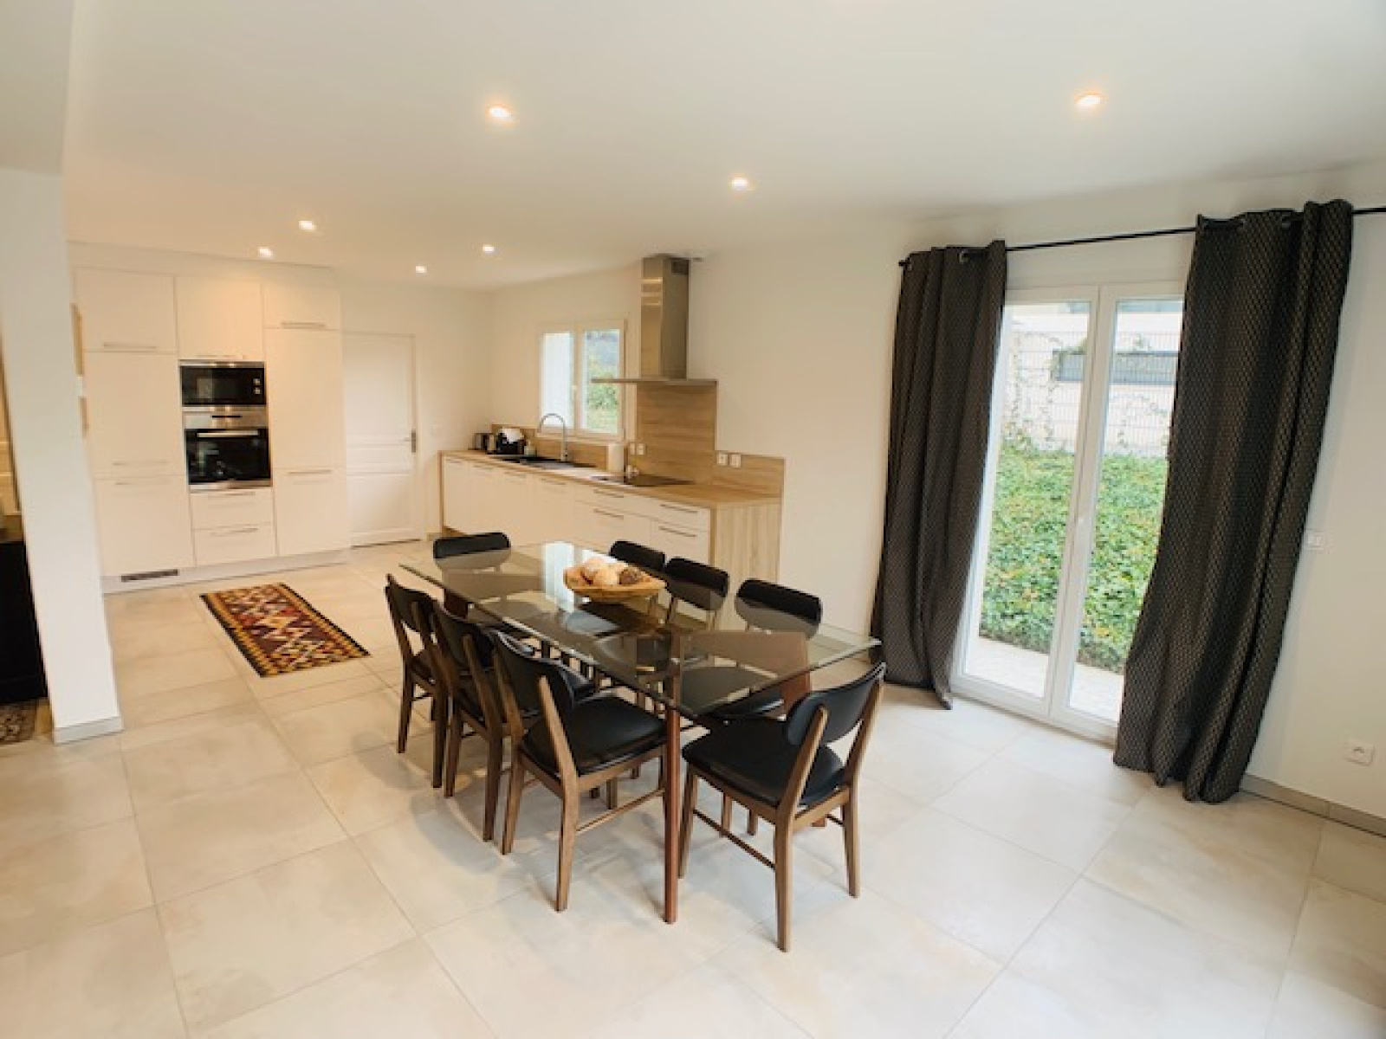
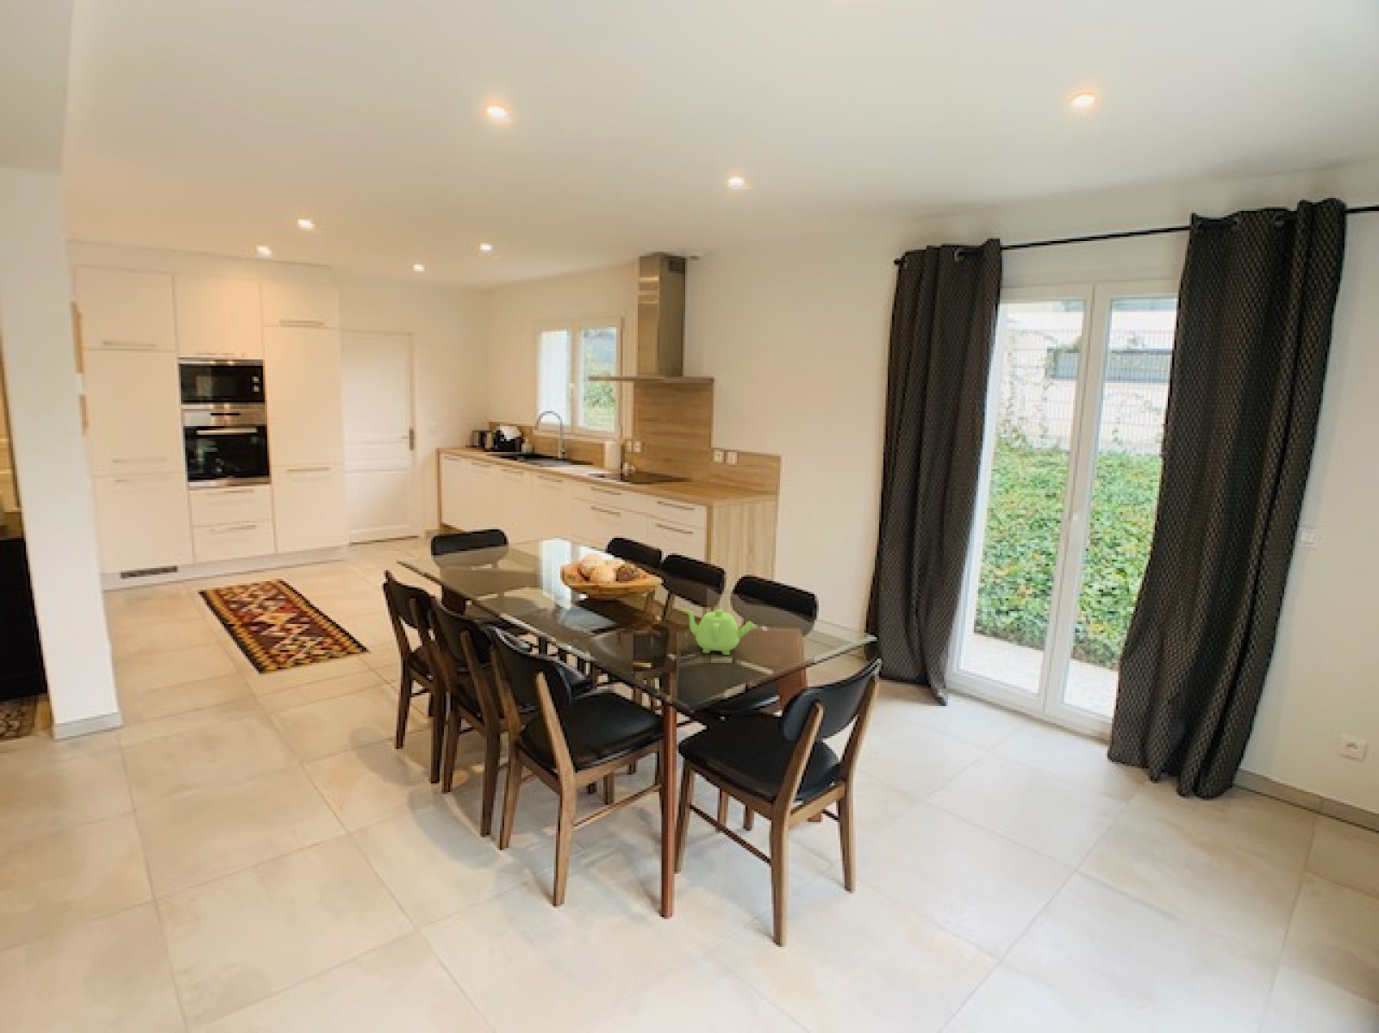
+ teapot [683,608,756,656]
